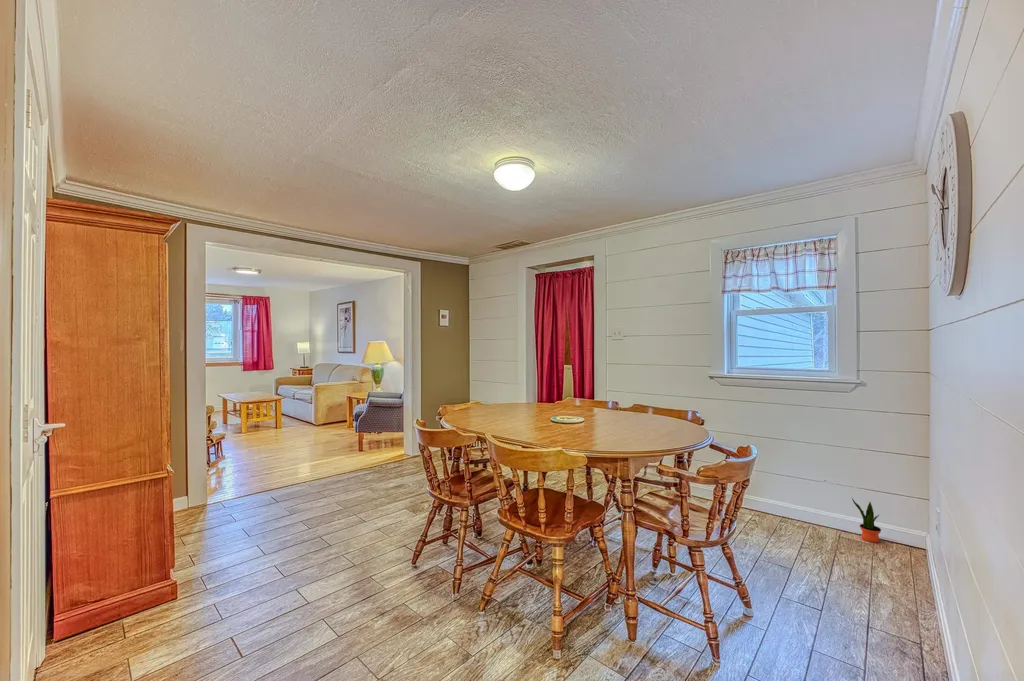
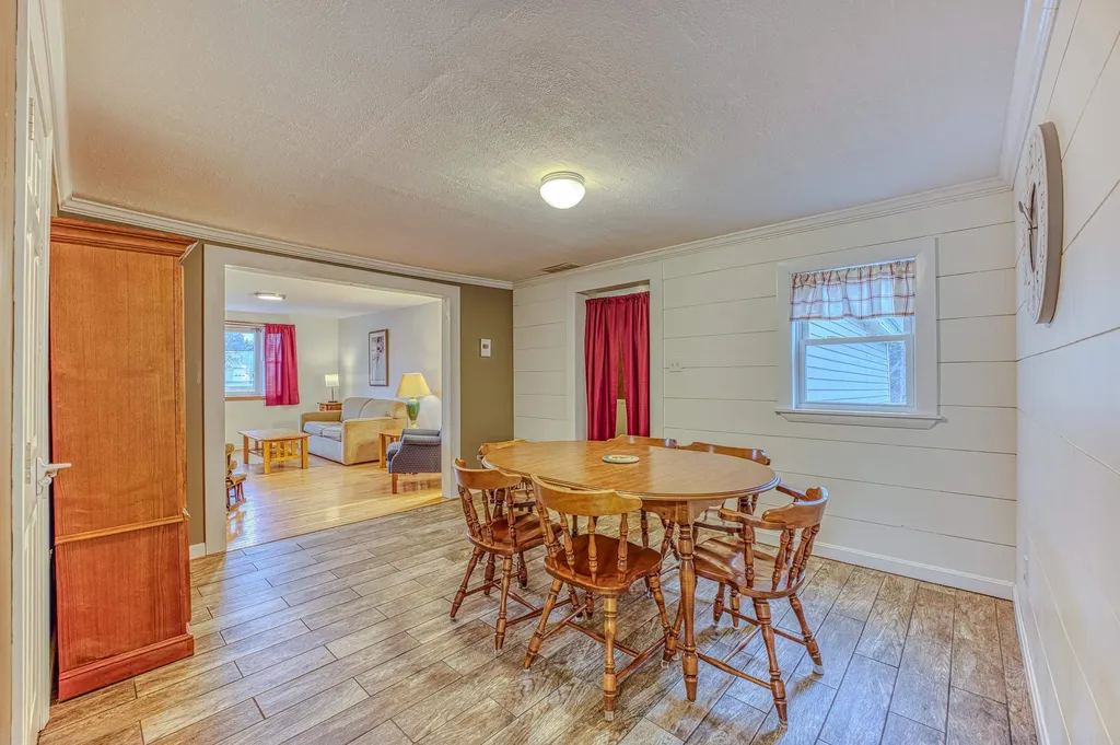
- potted plant [851,497,882,544]
